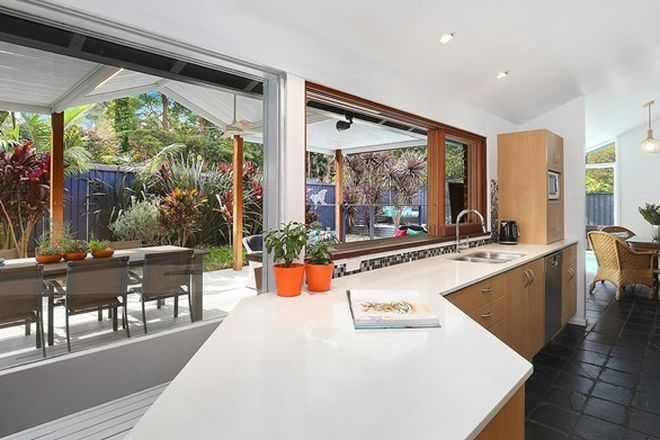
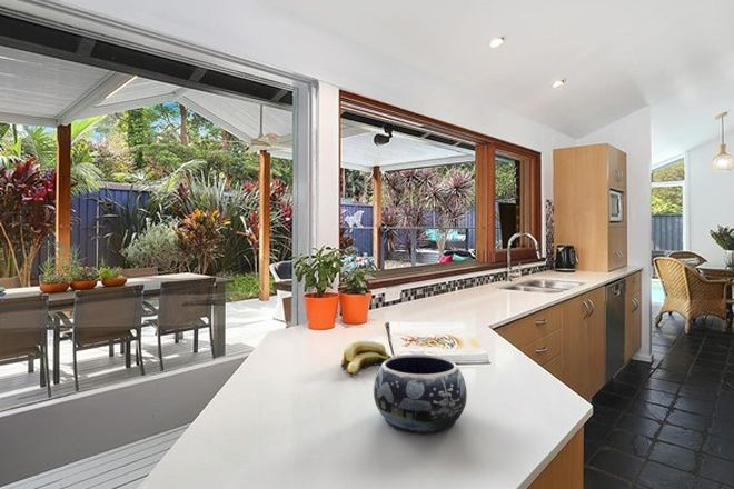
+ banana [340,339,393,376]
+ decorative bowl [373,353,468,435]
